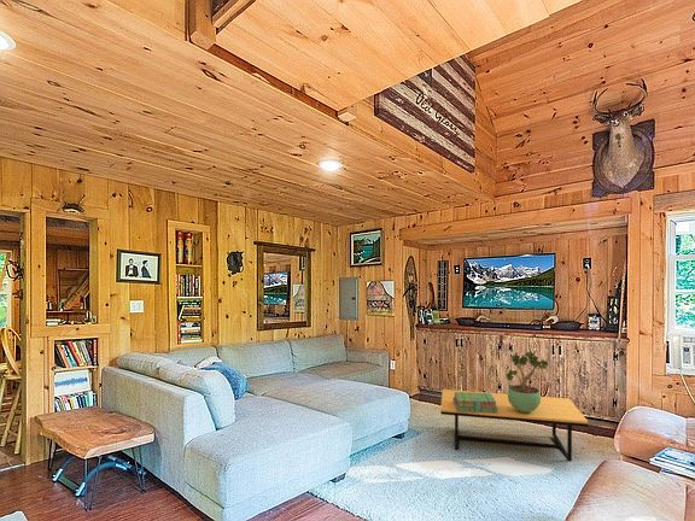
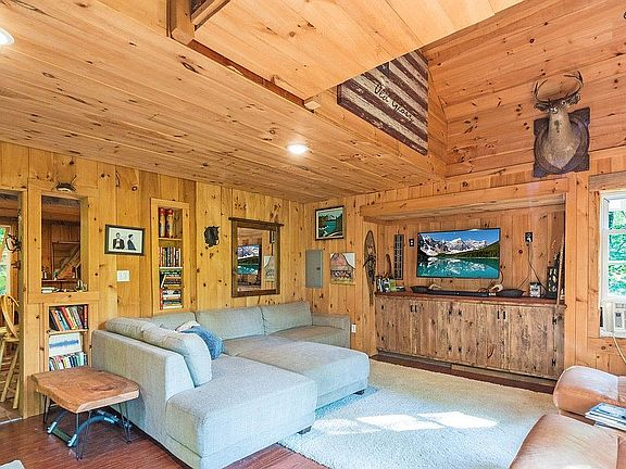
- stack of books [452,391,498,412]
- potted plant [504,350,549,412]
- coffee table [439,388,589,462]
